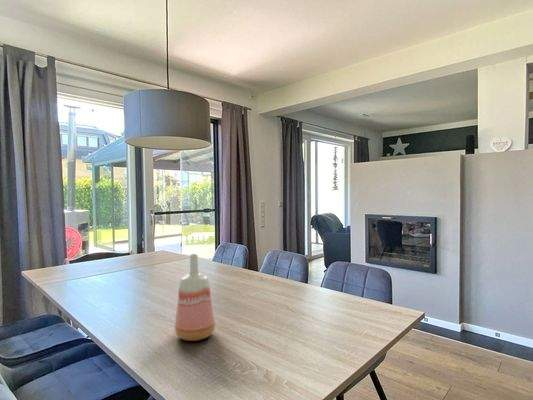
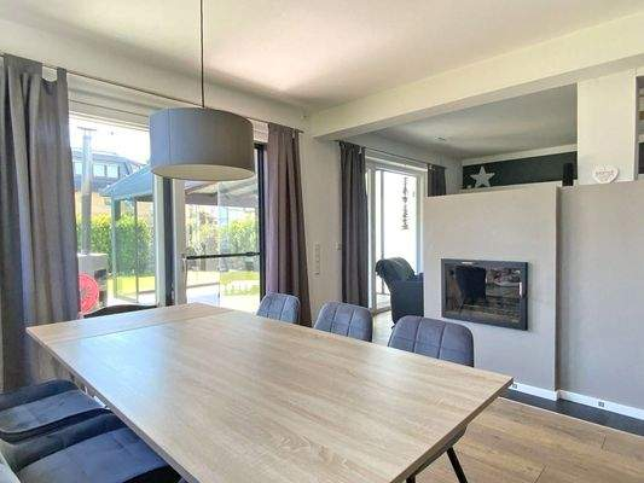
- vase [174,253,216,342]
